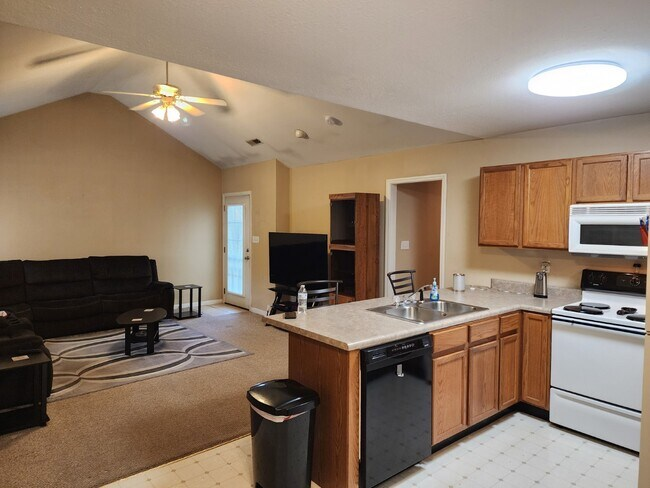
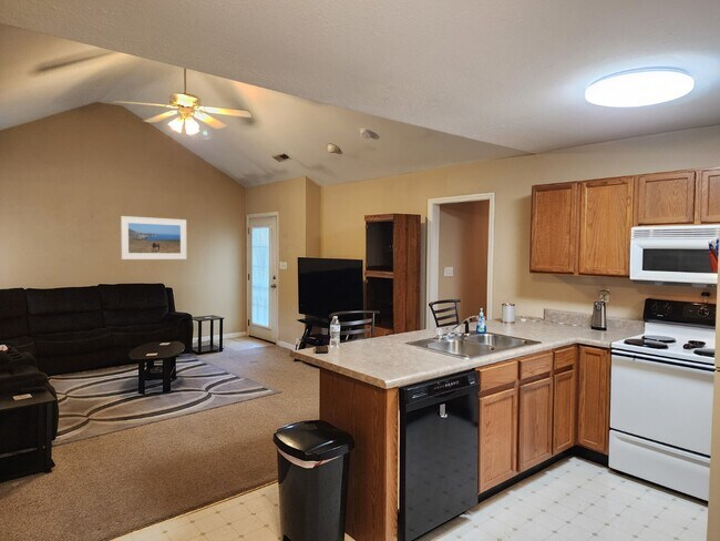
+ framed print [120,215,187,261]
